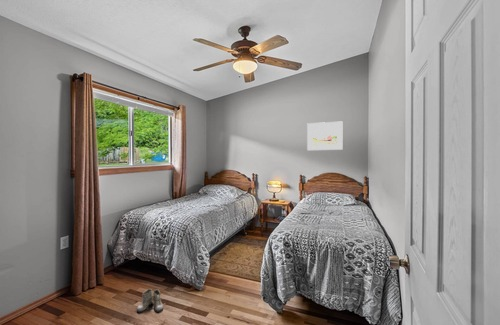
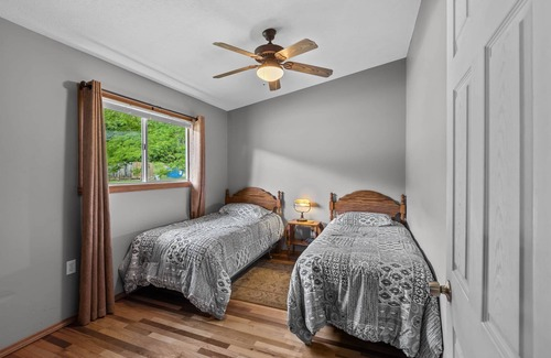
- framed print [306,121,343,151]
- boots [136,288,167,313]
